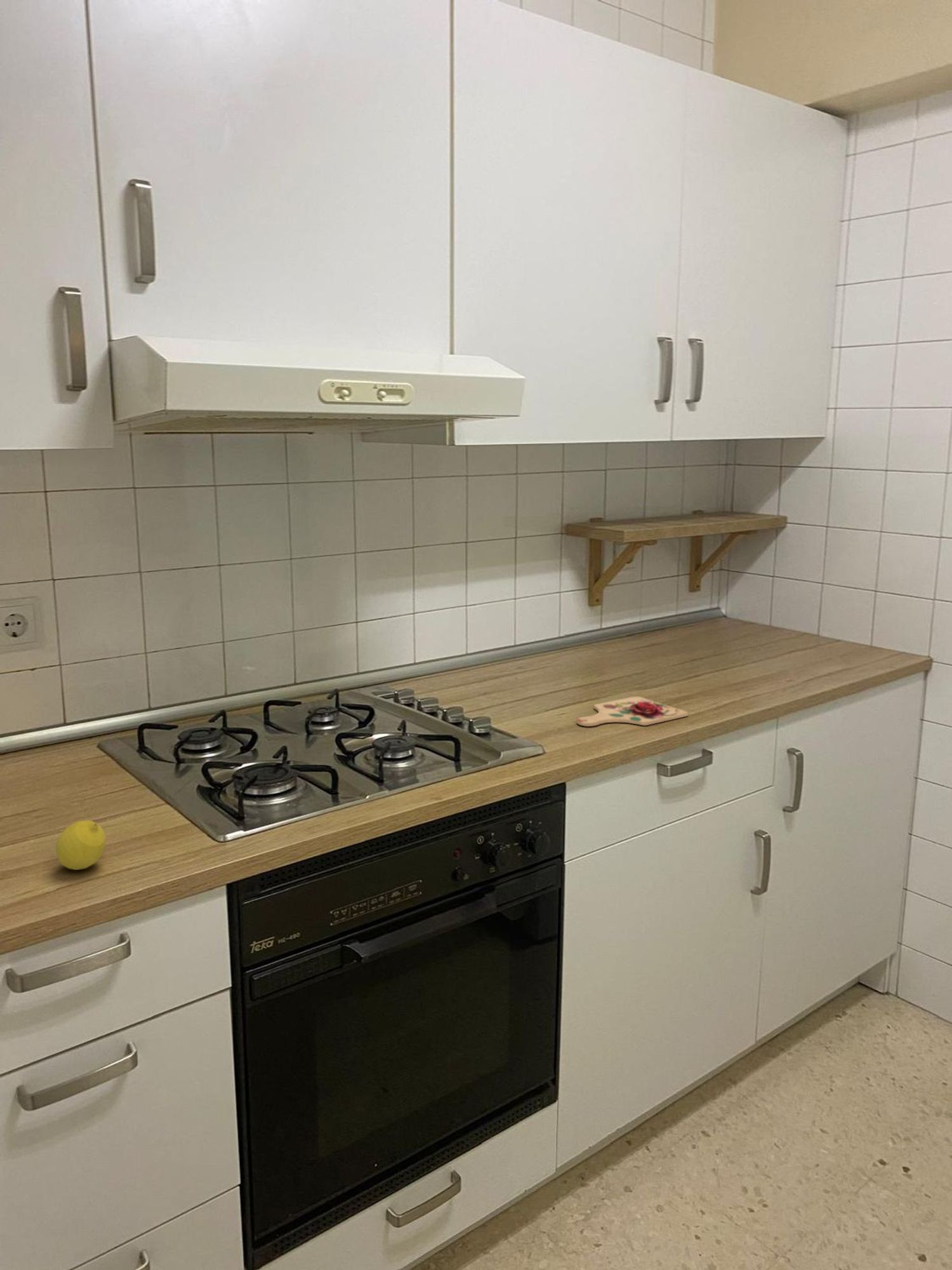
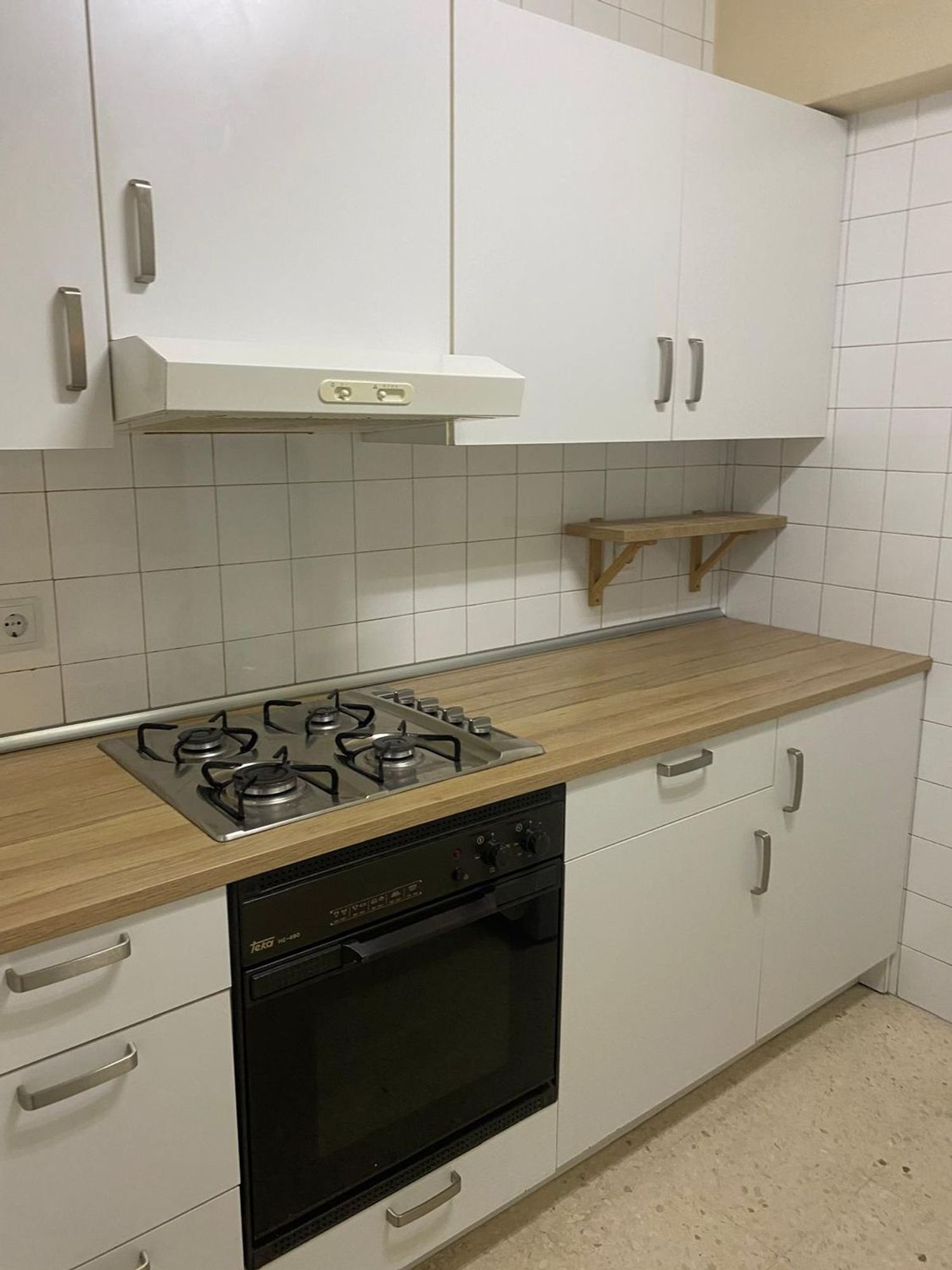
- fruit [55,820,107,871]
- cutting board [576,695,689,727]
